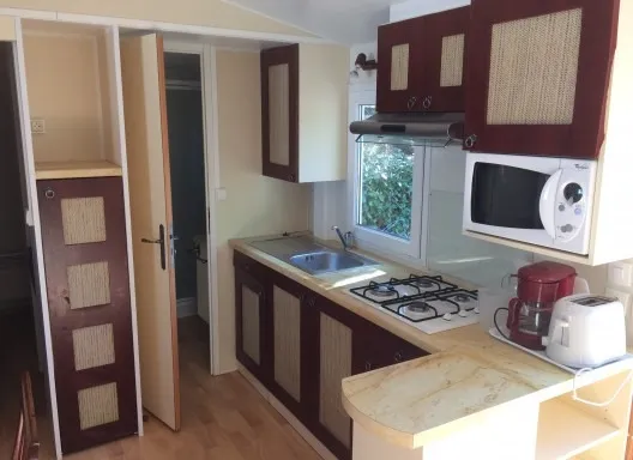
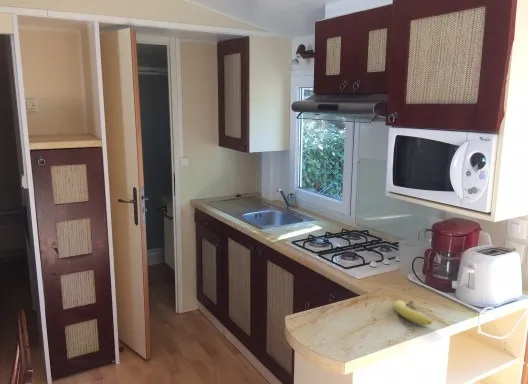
+ fruit [393,299,432,325]
